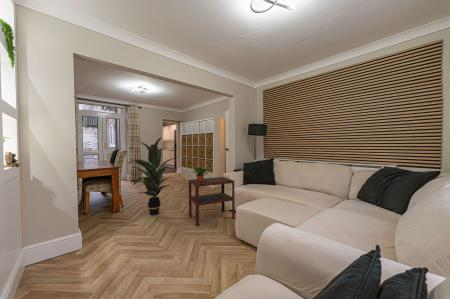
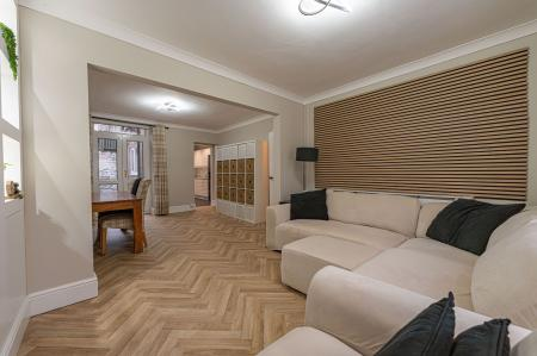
- indoor plant [127,137,176,216]
- side table [188,176,236,227]
- potted plant [190,160,210,182]
